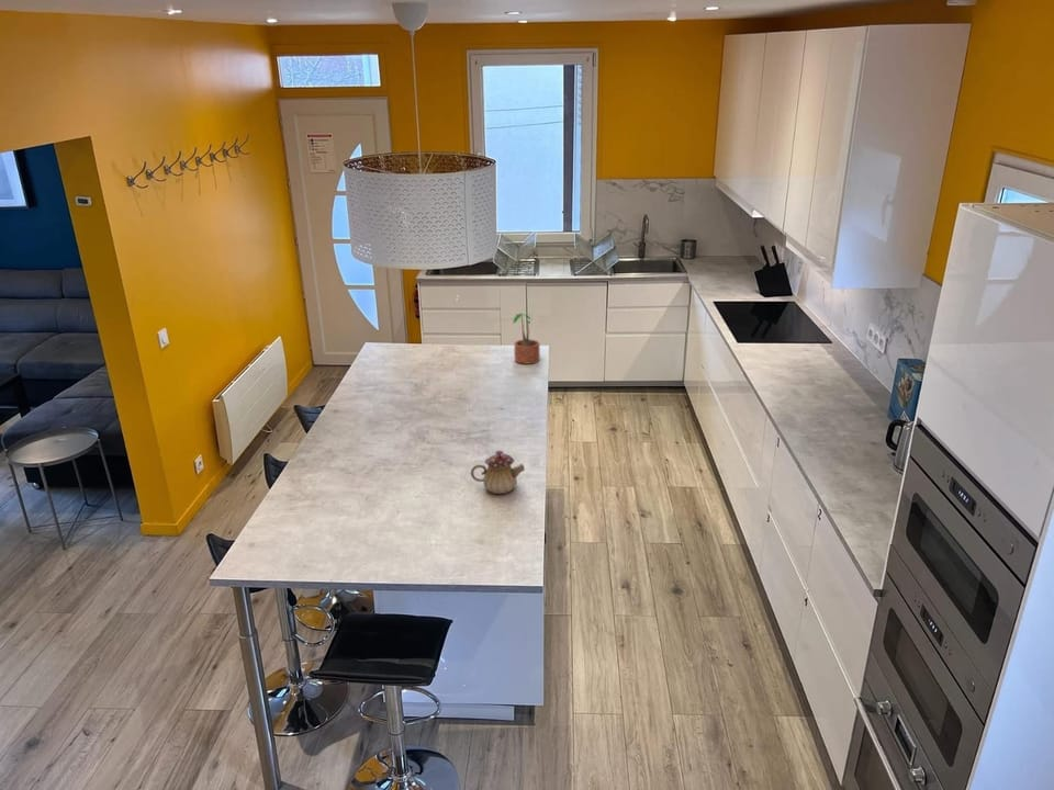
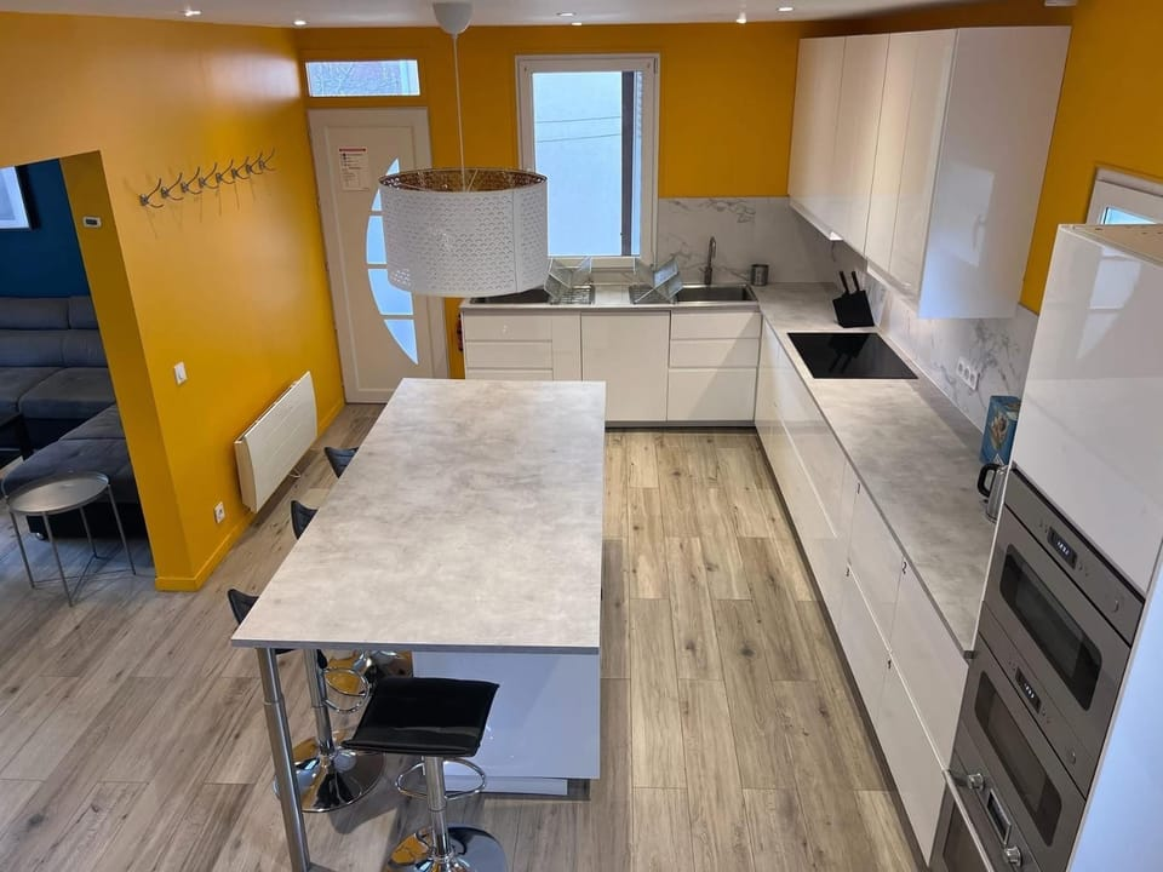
- teapot [470,450,526,495]
- potted plant [512,313,541,365]
